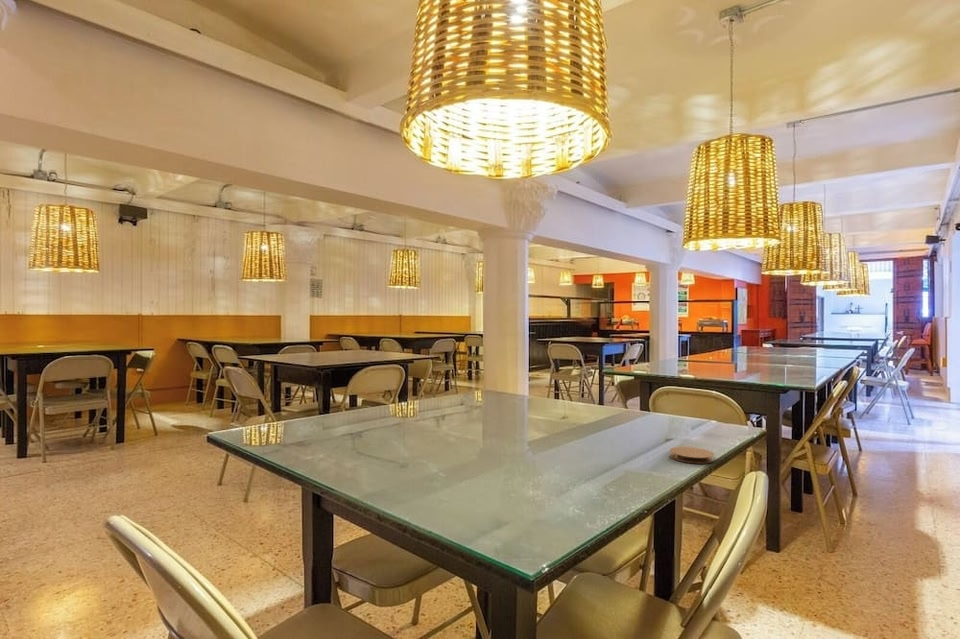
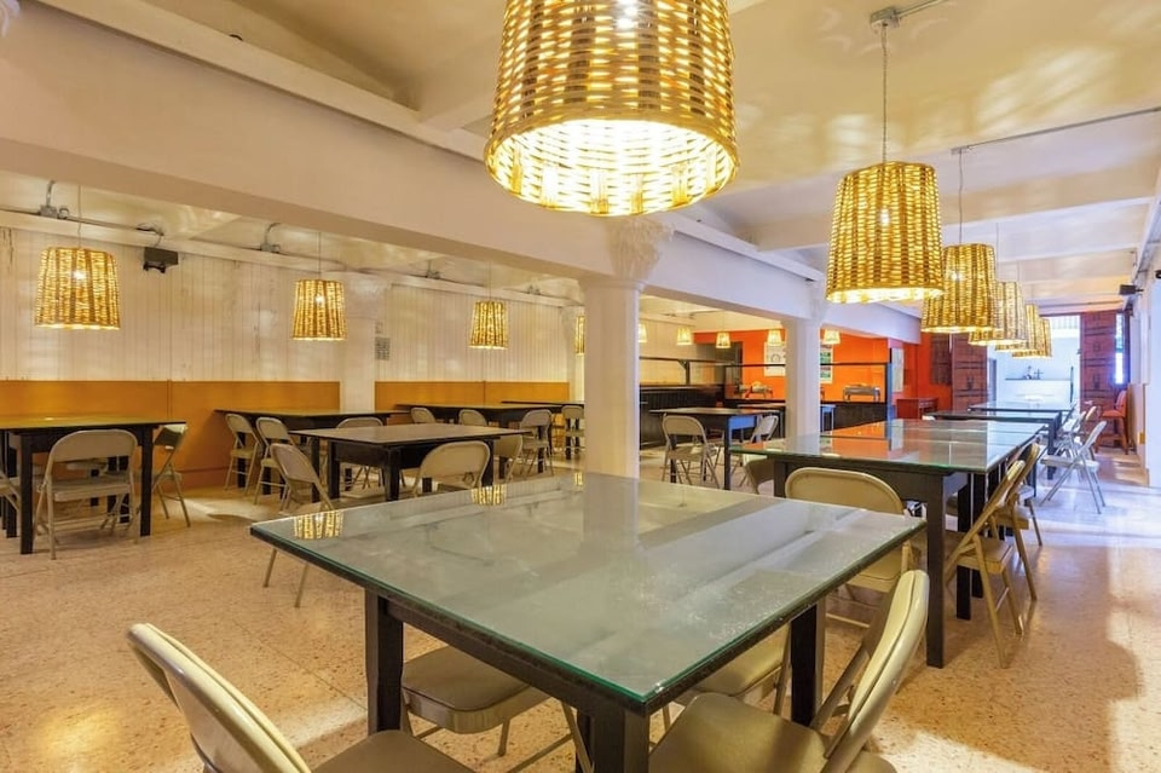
- coaster [669,446,715,464]
